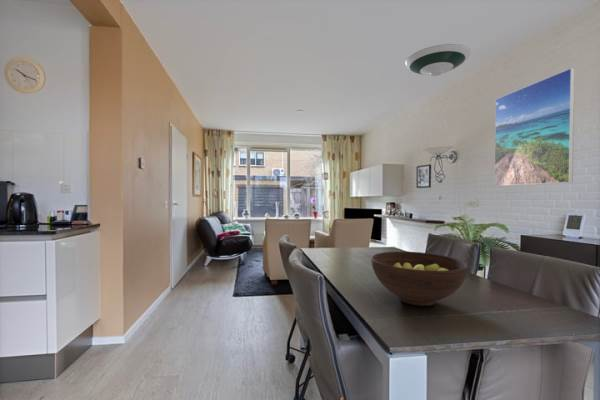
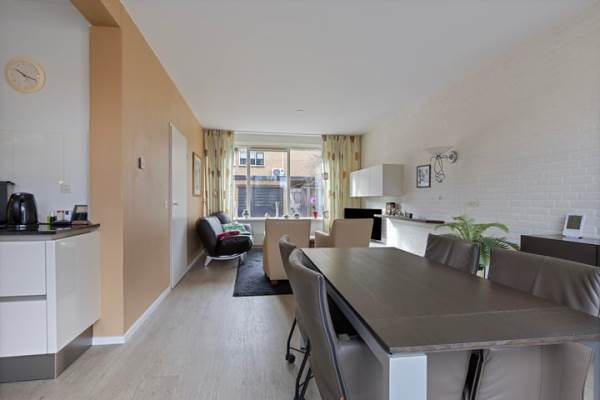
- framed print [493,67,576,187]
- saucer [404,43,472,77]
- fruit bowl [370,251,469,307]
